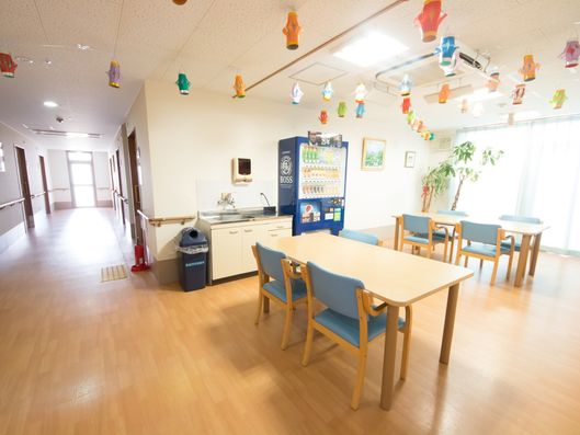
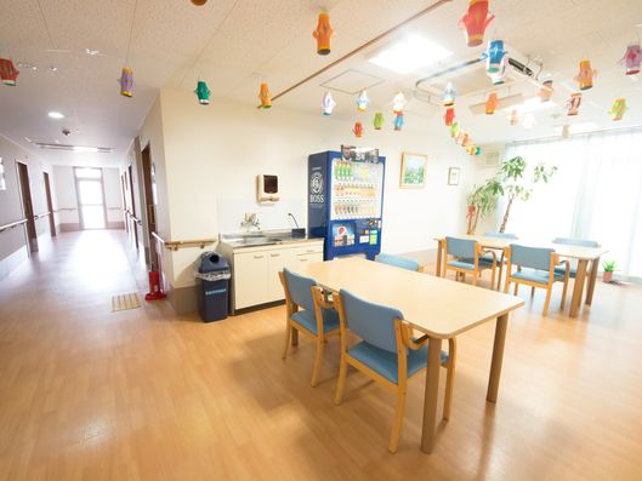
+ potted plant [601,257,625,284]
